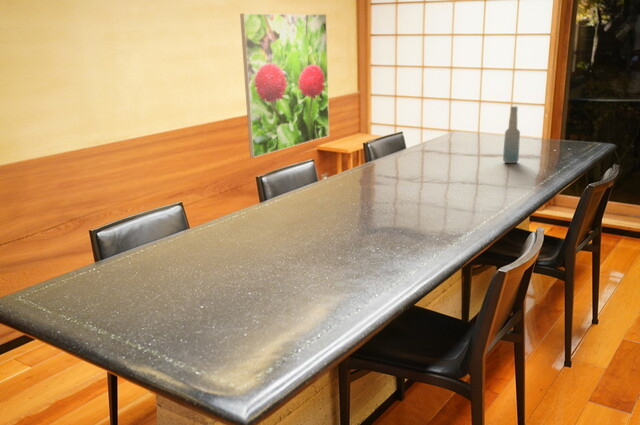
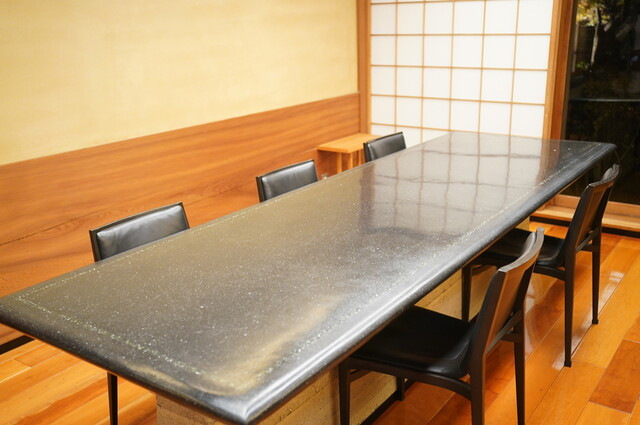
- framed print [239,13,330,159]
- bottle [502,105,521,164]
